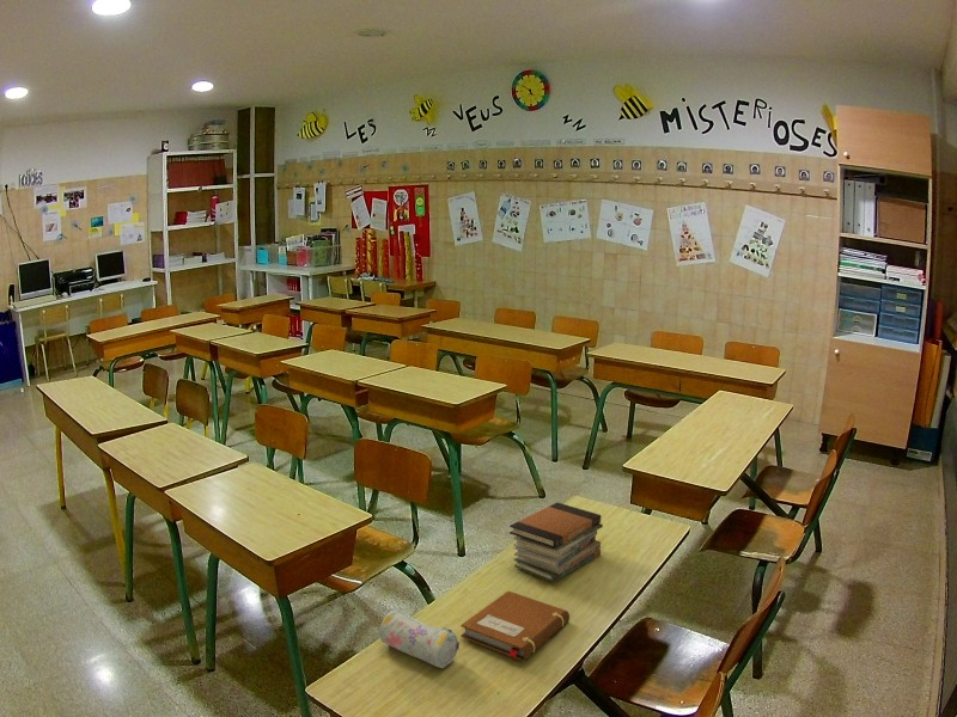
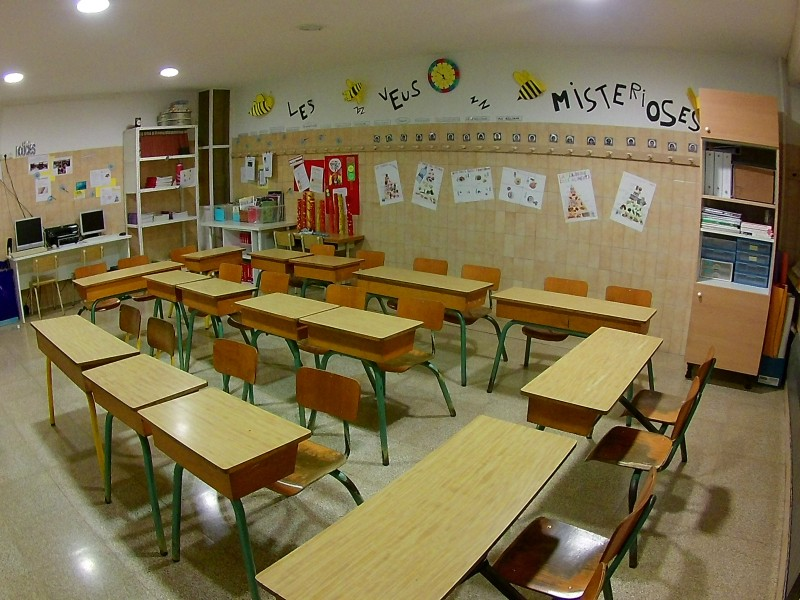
- book stack [508,502,604,583]
- pencil case [378,608,461,669]
- notebook [459,590,571,662]
